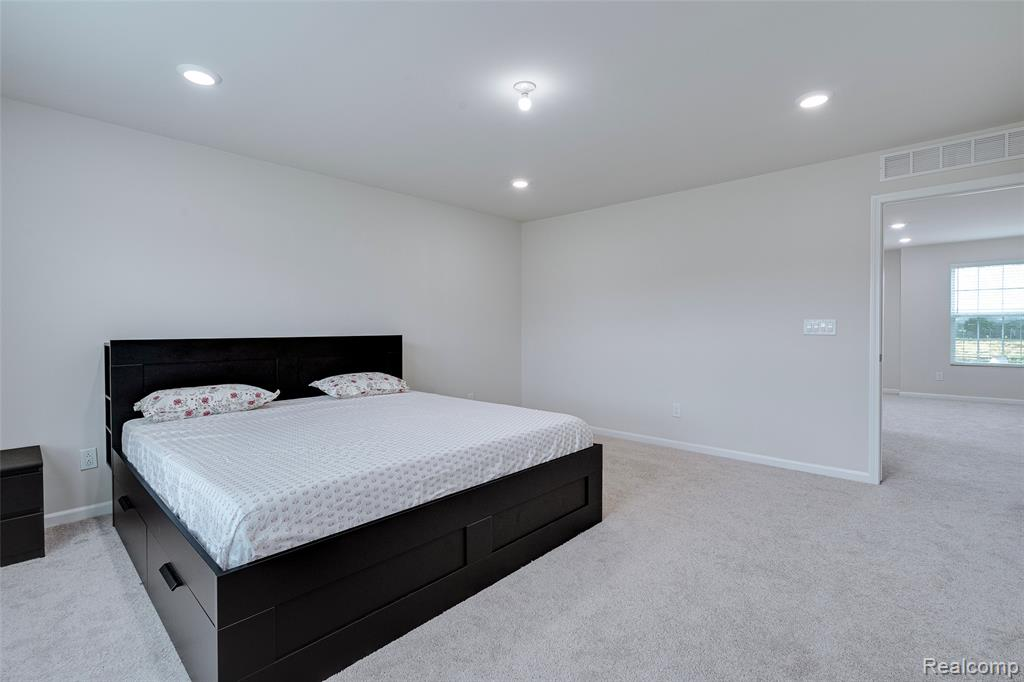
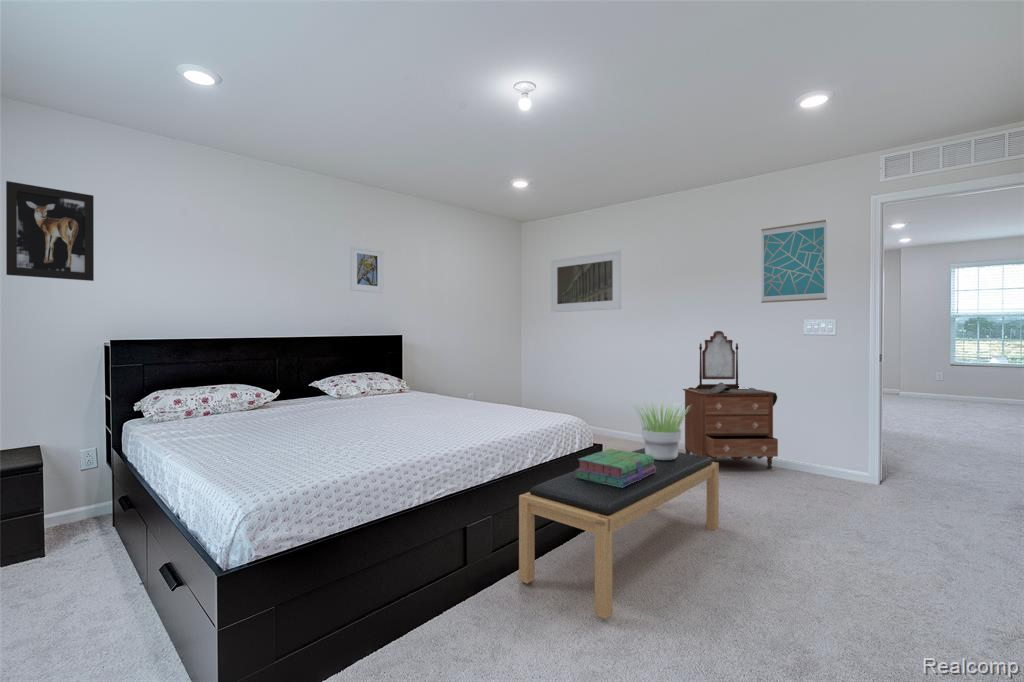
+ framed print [550,249,622,313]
+ bench [518,447,720,620]
+ stack of books [575,448,656,488]
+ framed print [349,245,384,294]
+ wall art [760,219,828,304]
+ wall art [5,180,95,282]
+ dresser [682,330,779,469]
+ potted plant [629,400,689,460]
